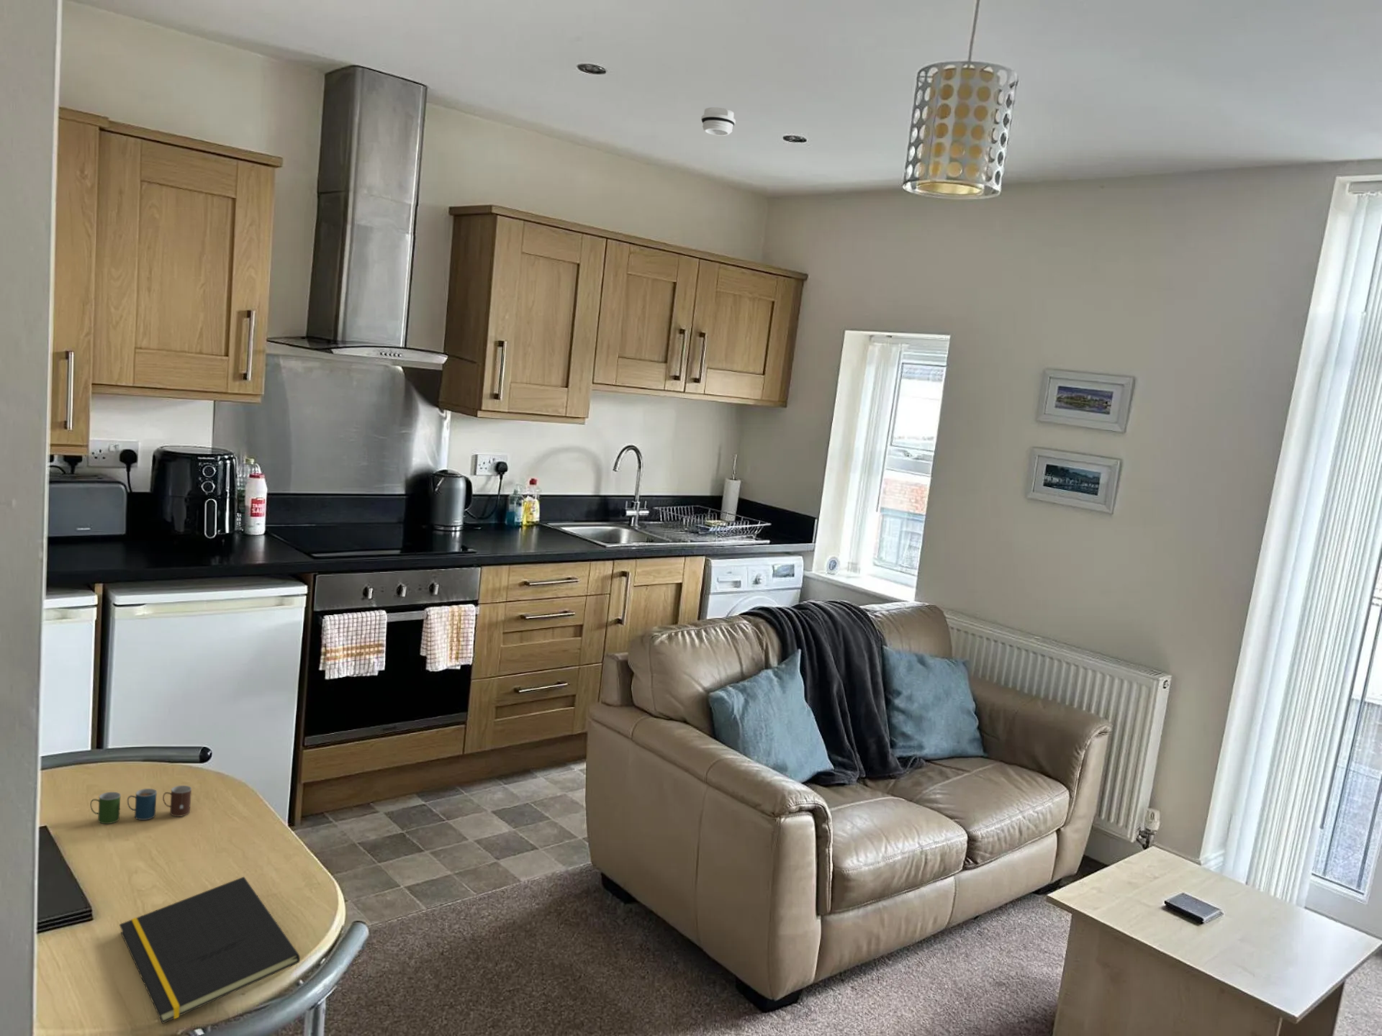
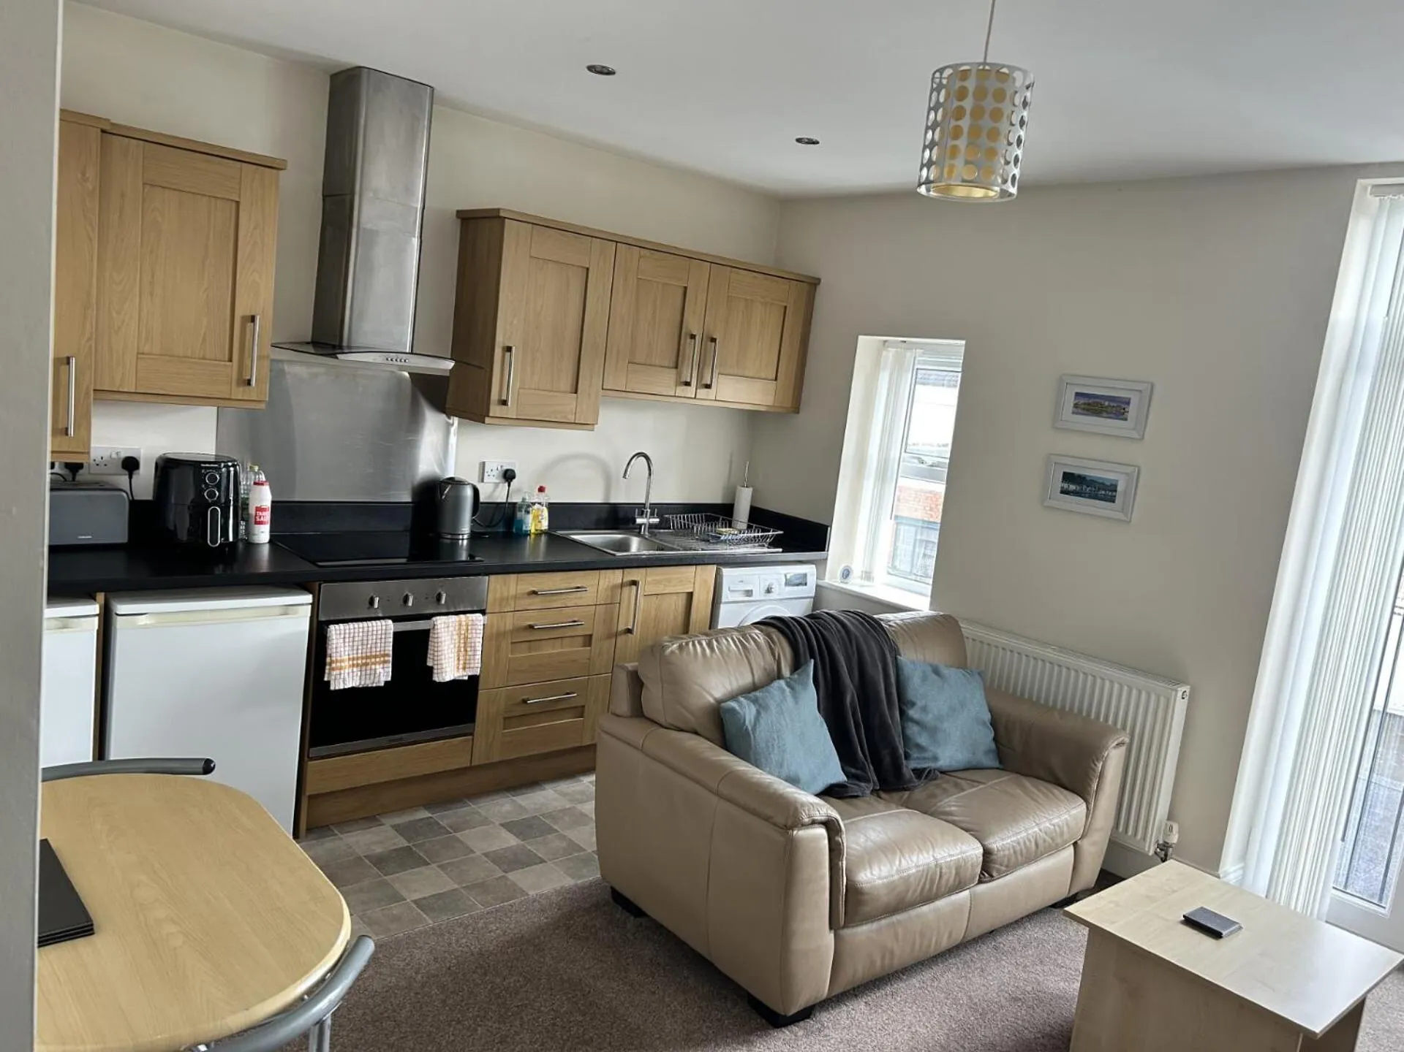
- cup [89,785,193,825]
- smoke detector [701,107,737,137]
- notepad [119,876,300,1024]
